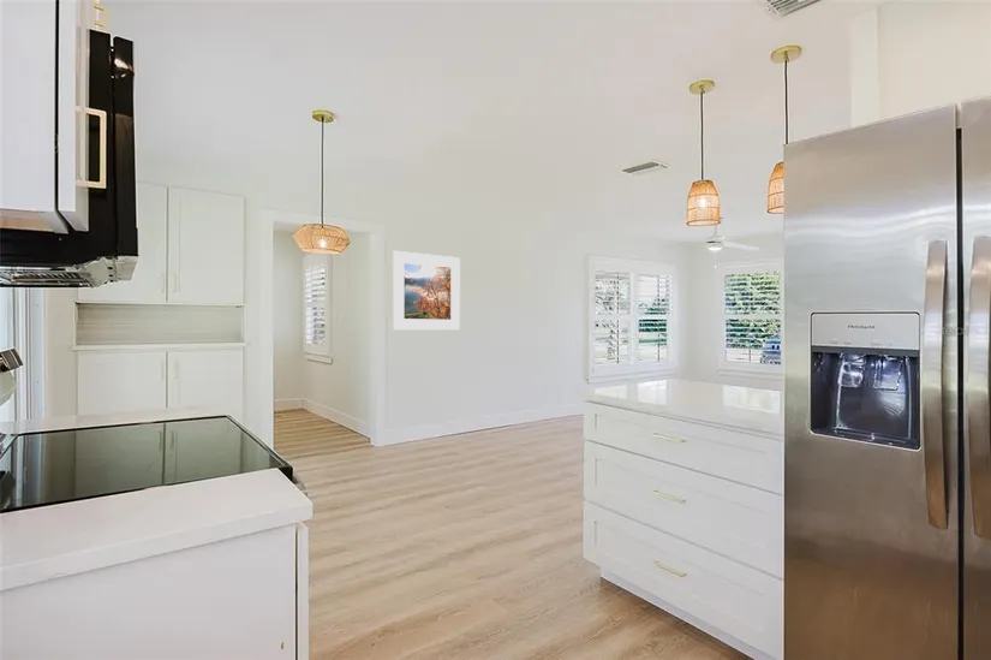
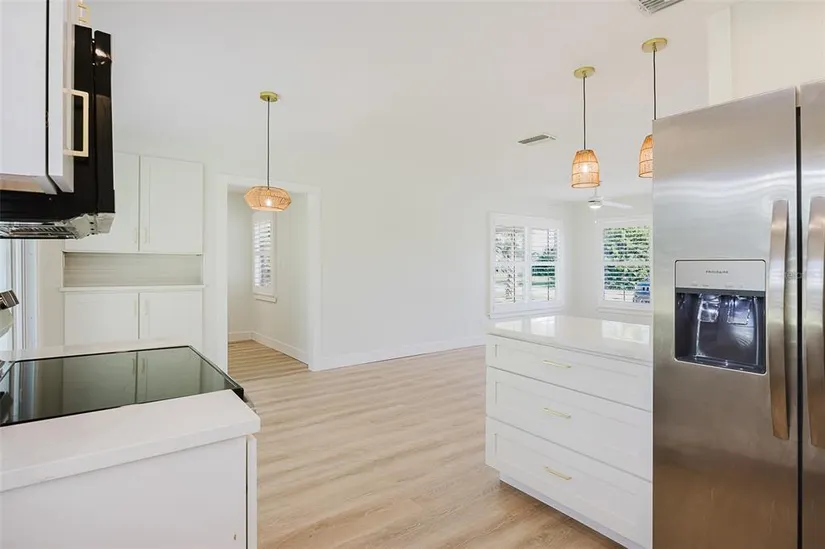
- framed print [392,250,461,332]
